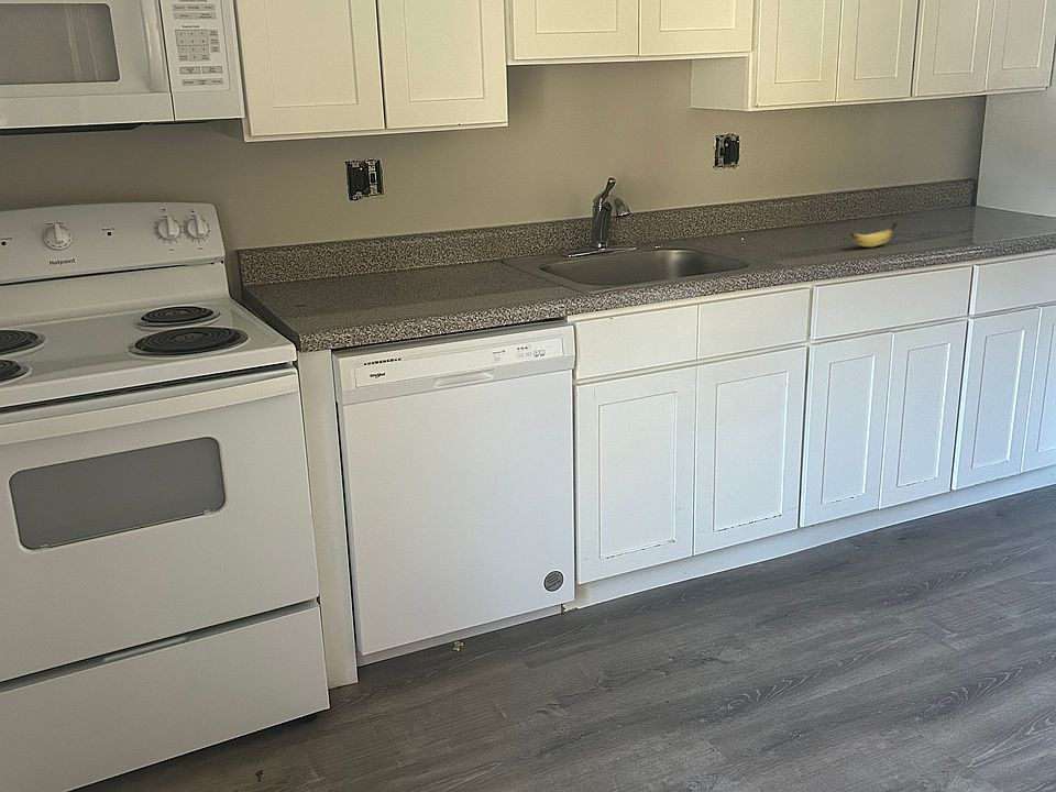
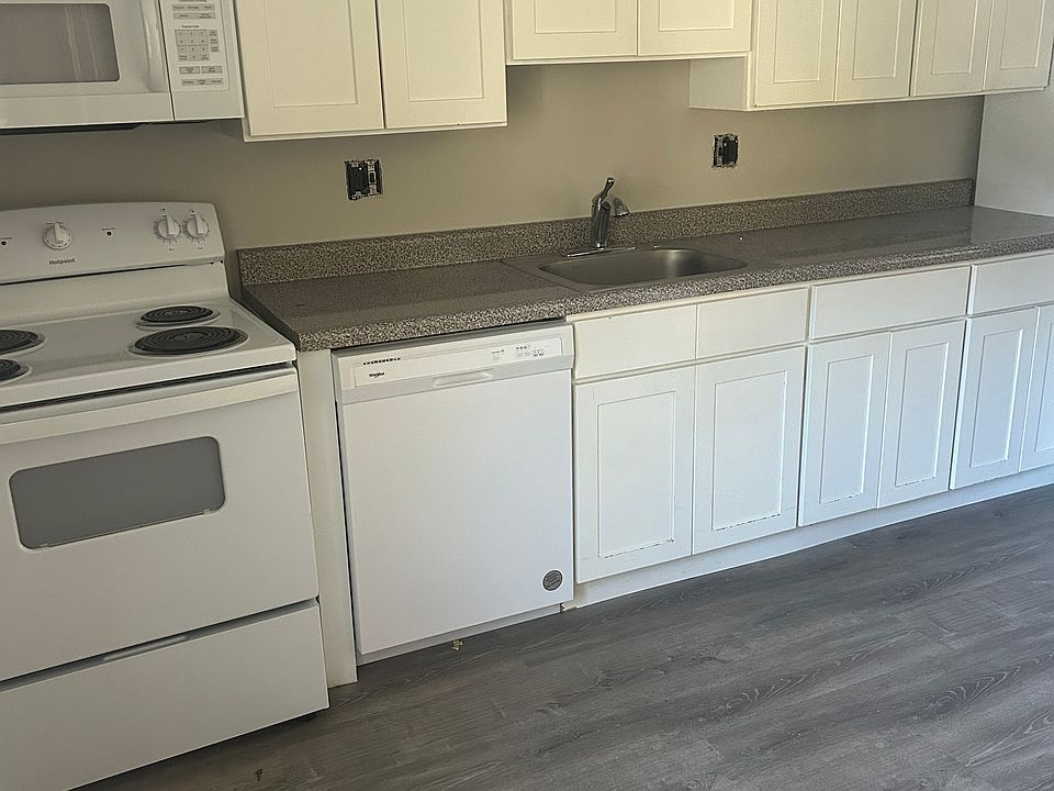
- banana [849,222,898,249]
